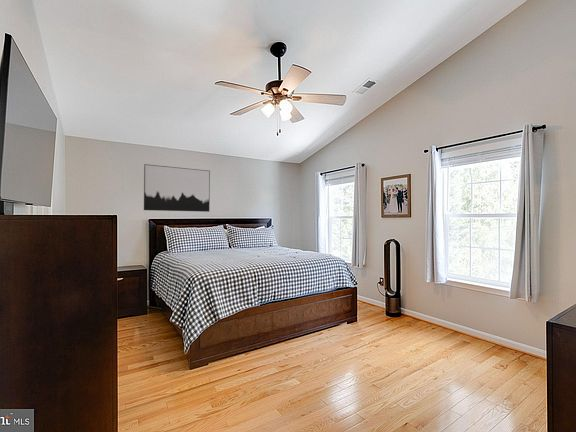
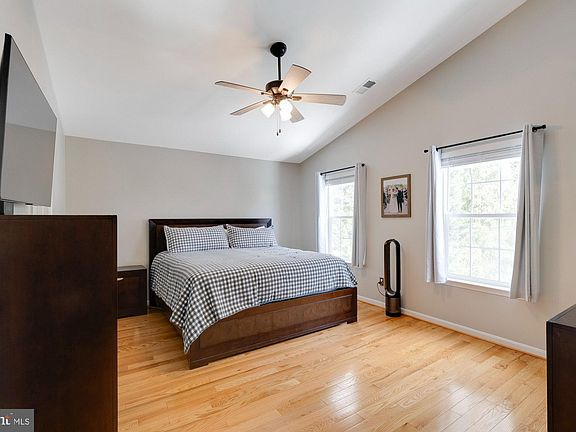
- wall art [143,163,211,213]
